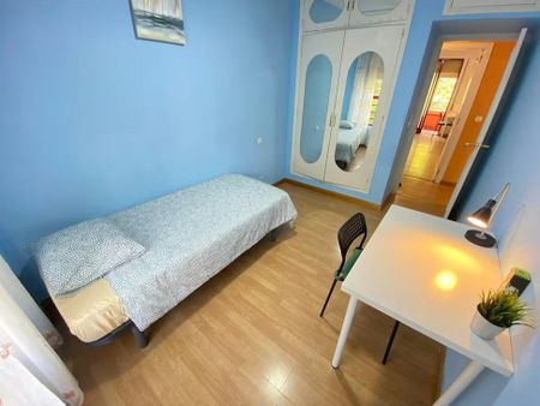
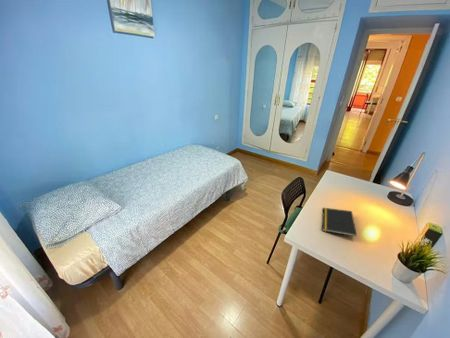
+ notepad [321,207,358,237]
